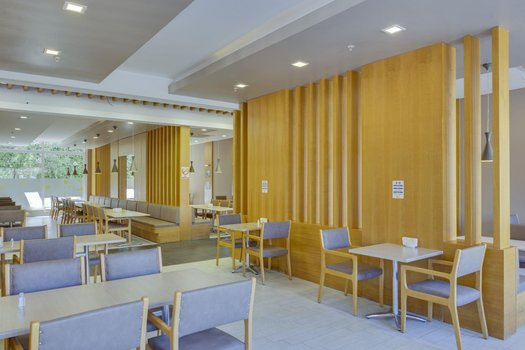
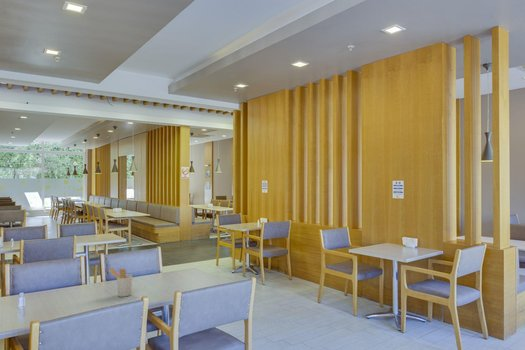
+ utensil holder [108,268,133,298]
